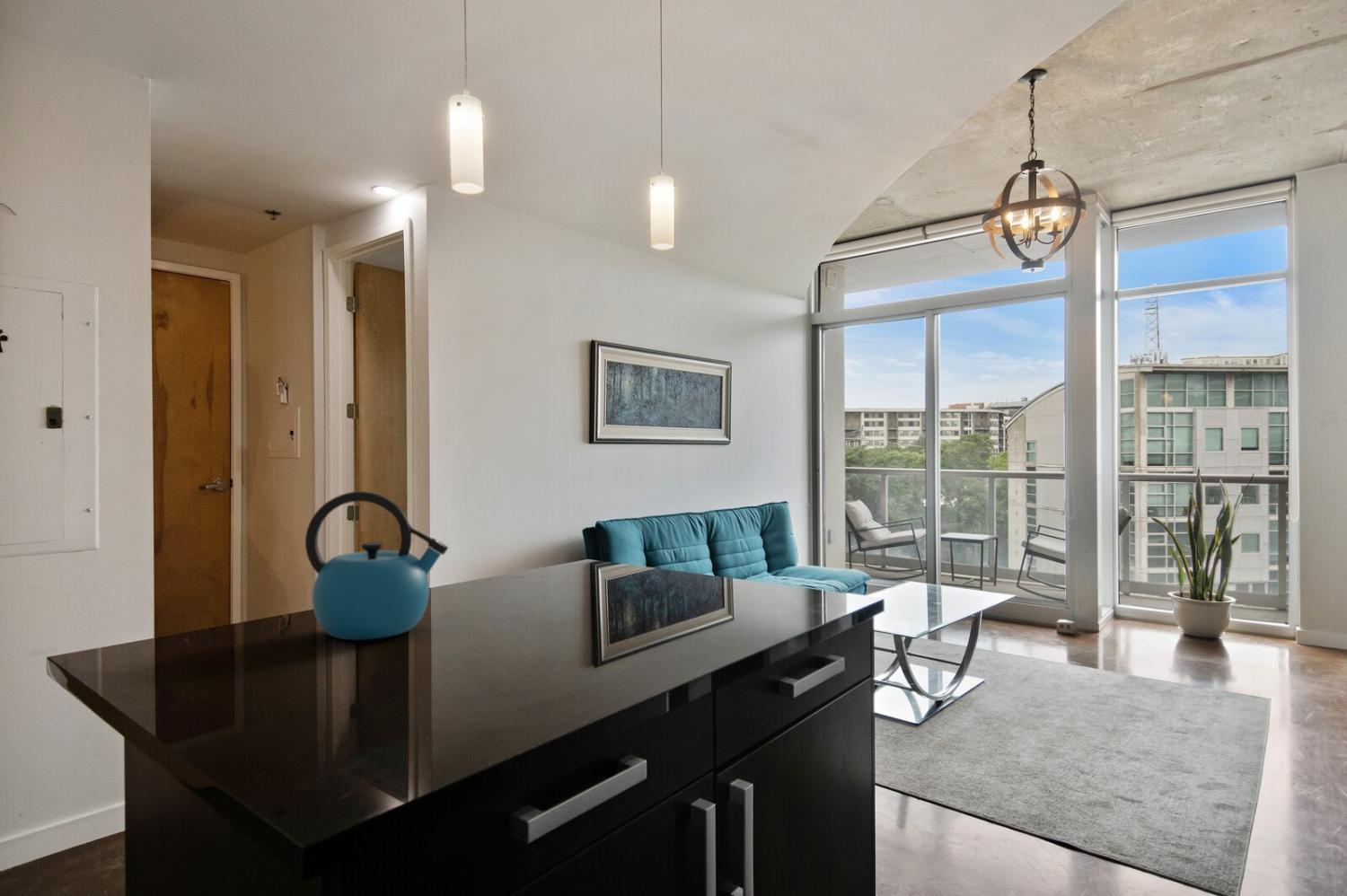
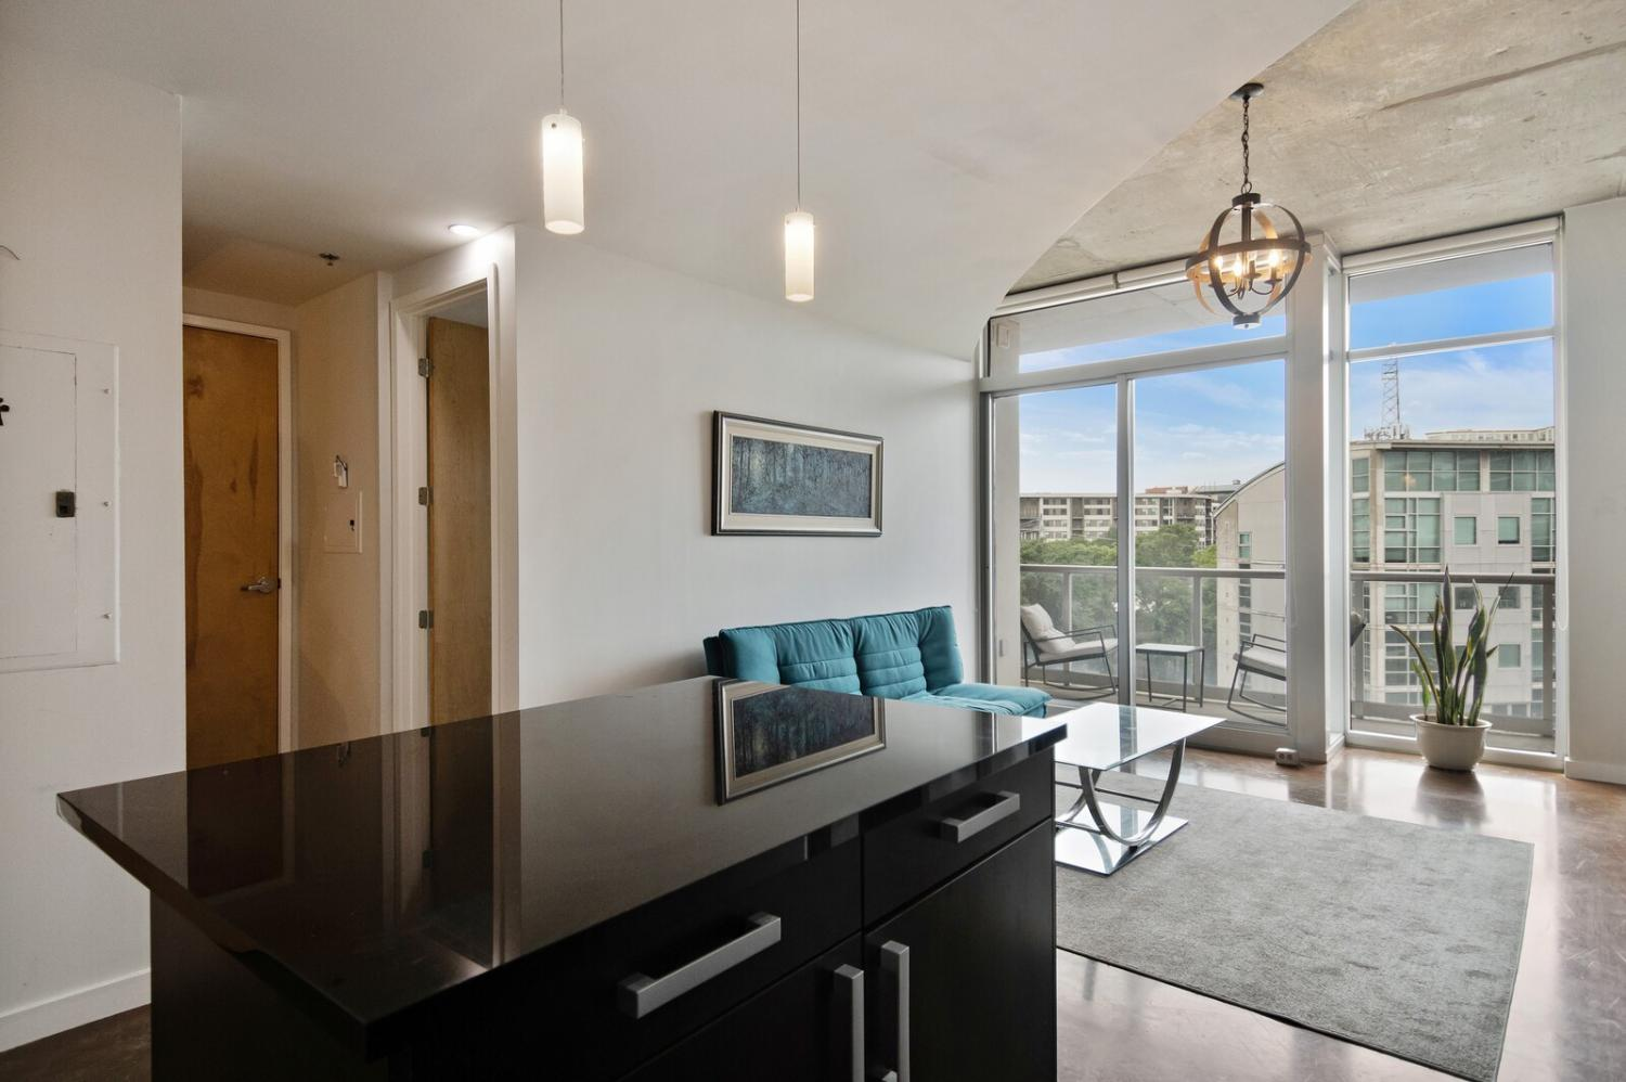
- kettle [304,490,449,641]
